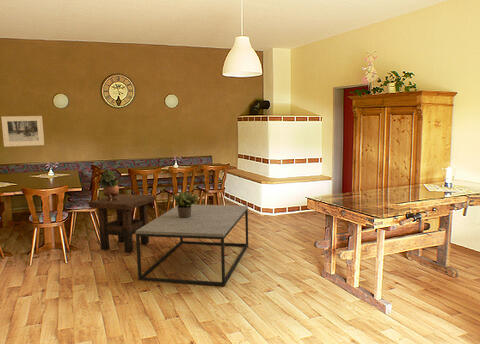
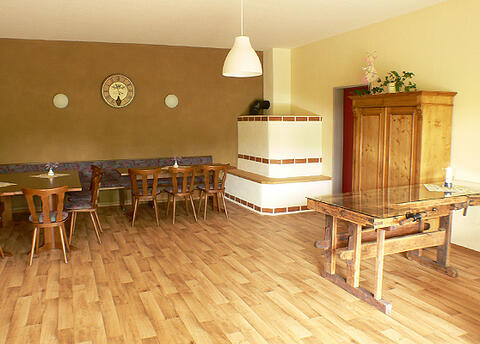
- potted plant [172,189,200,218]
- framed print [0,115,45,148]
- side table [88,193,156,254]
- potted plant [98,168,120,201]
- coffee table [135,204,249,287]
